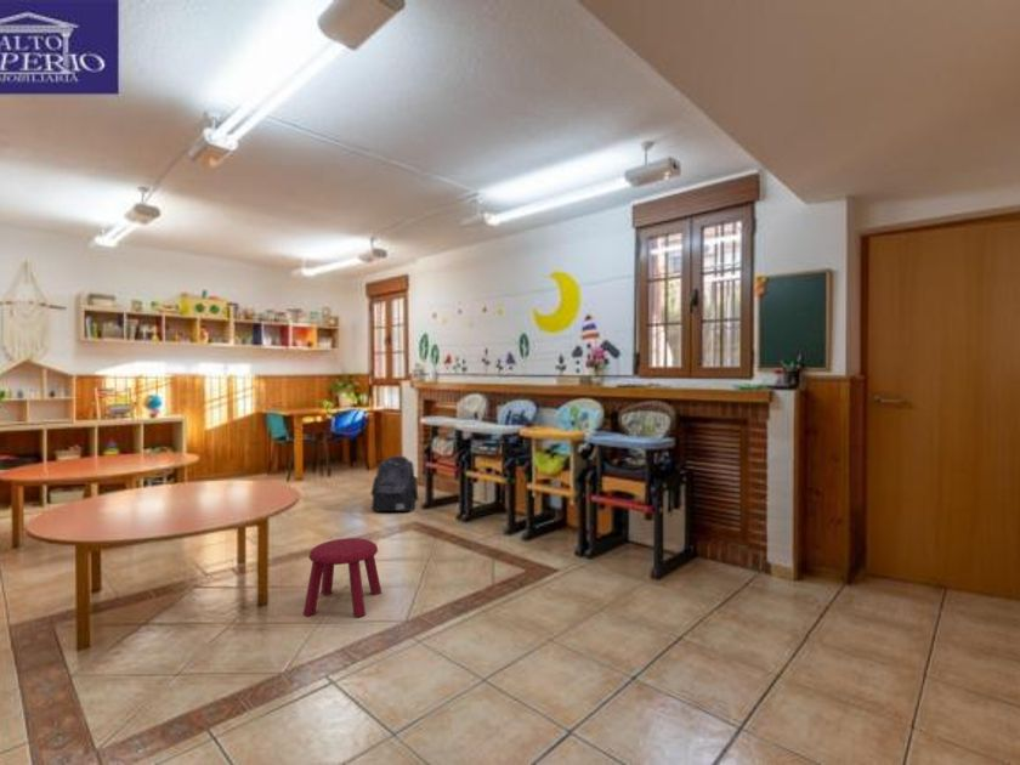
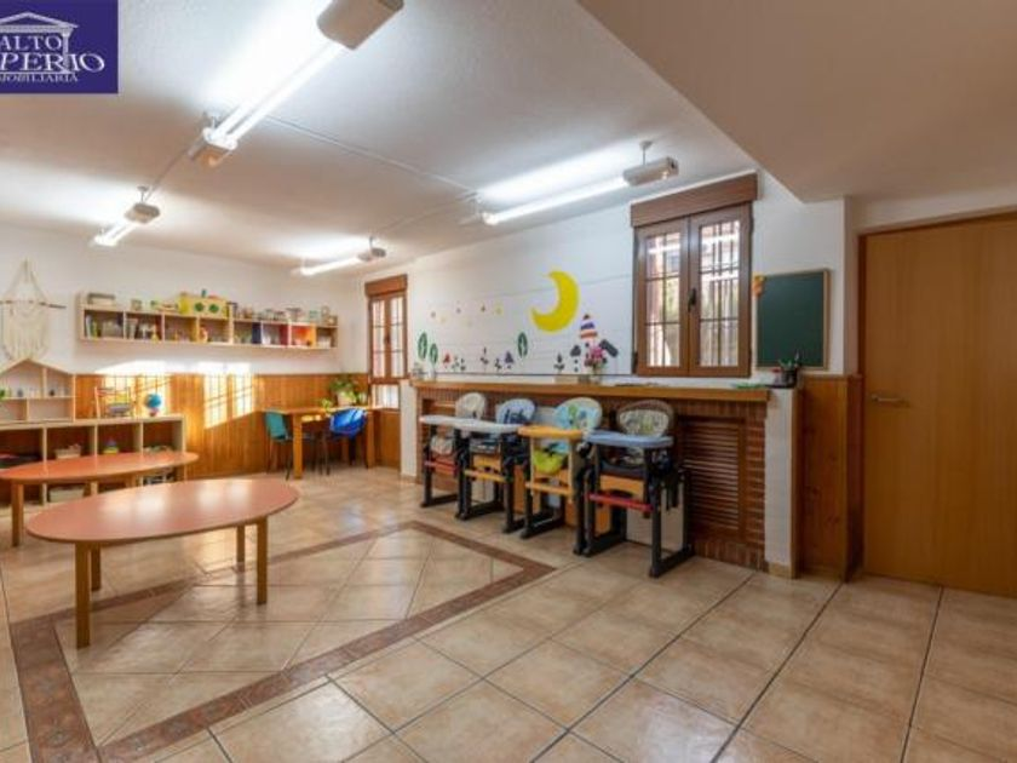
- backpack [369,454,420,514]
- stool [302,537,382,618]
